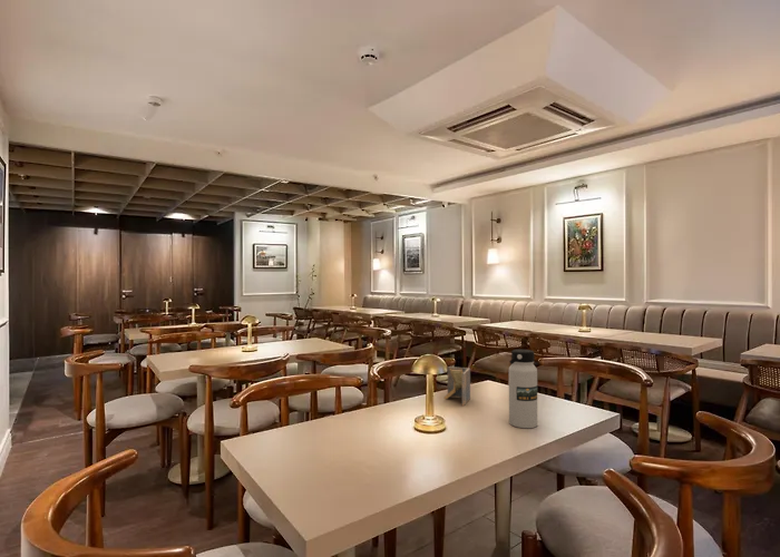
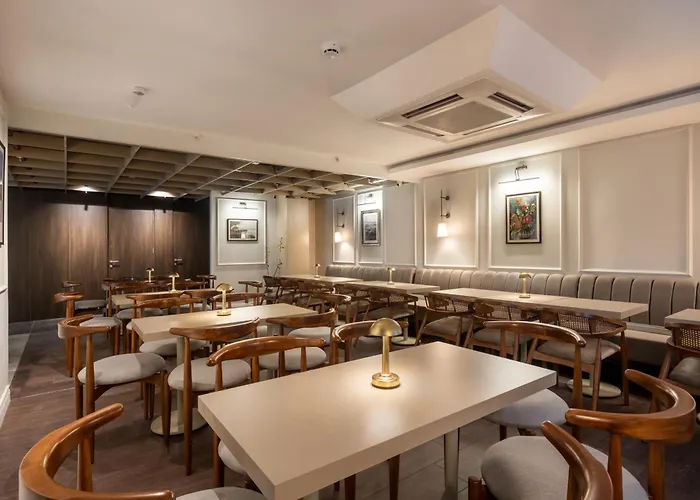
- water bottle [508,349,538,429]
- napkin holder [443,365,471,407]
